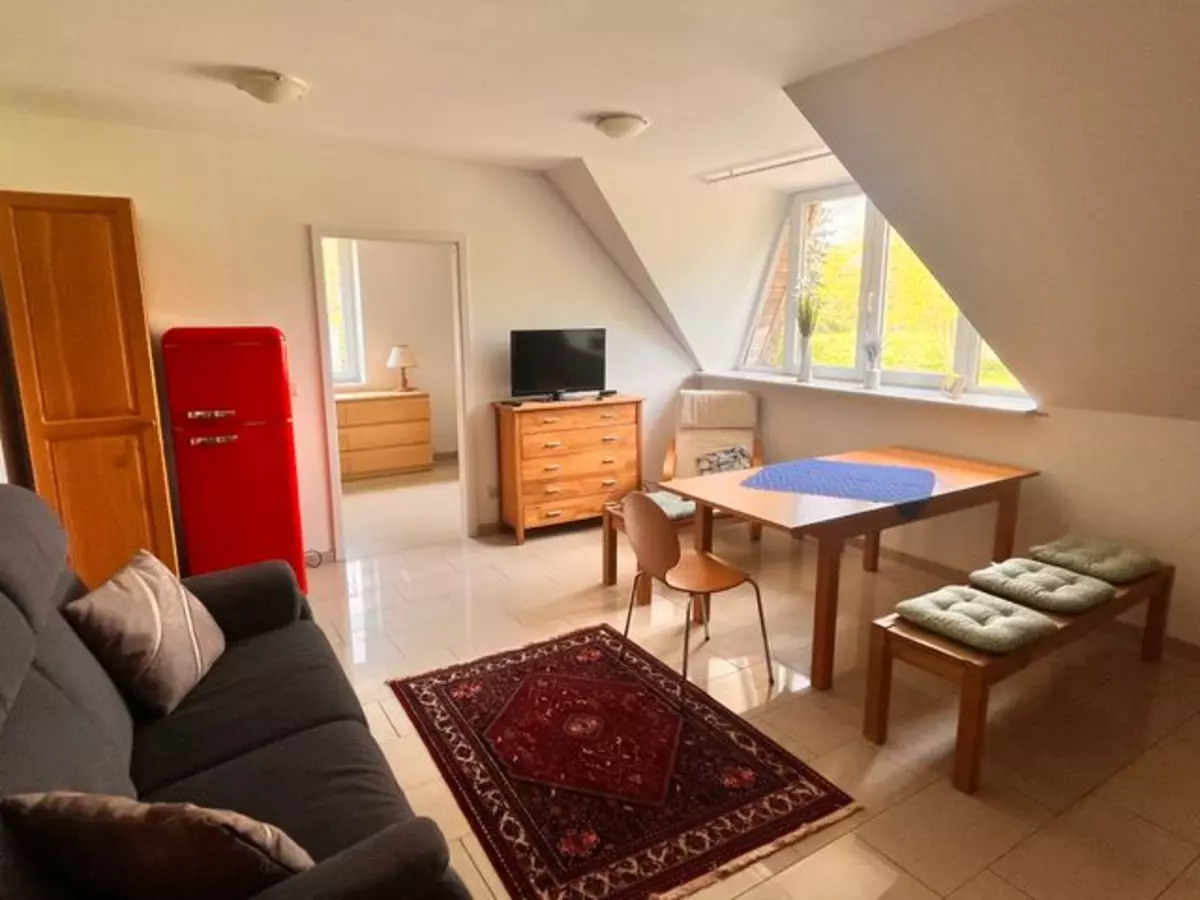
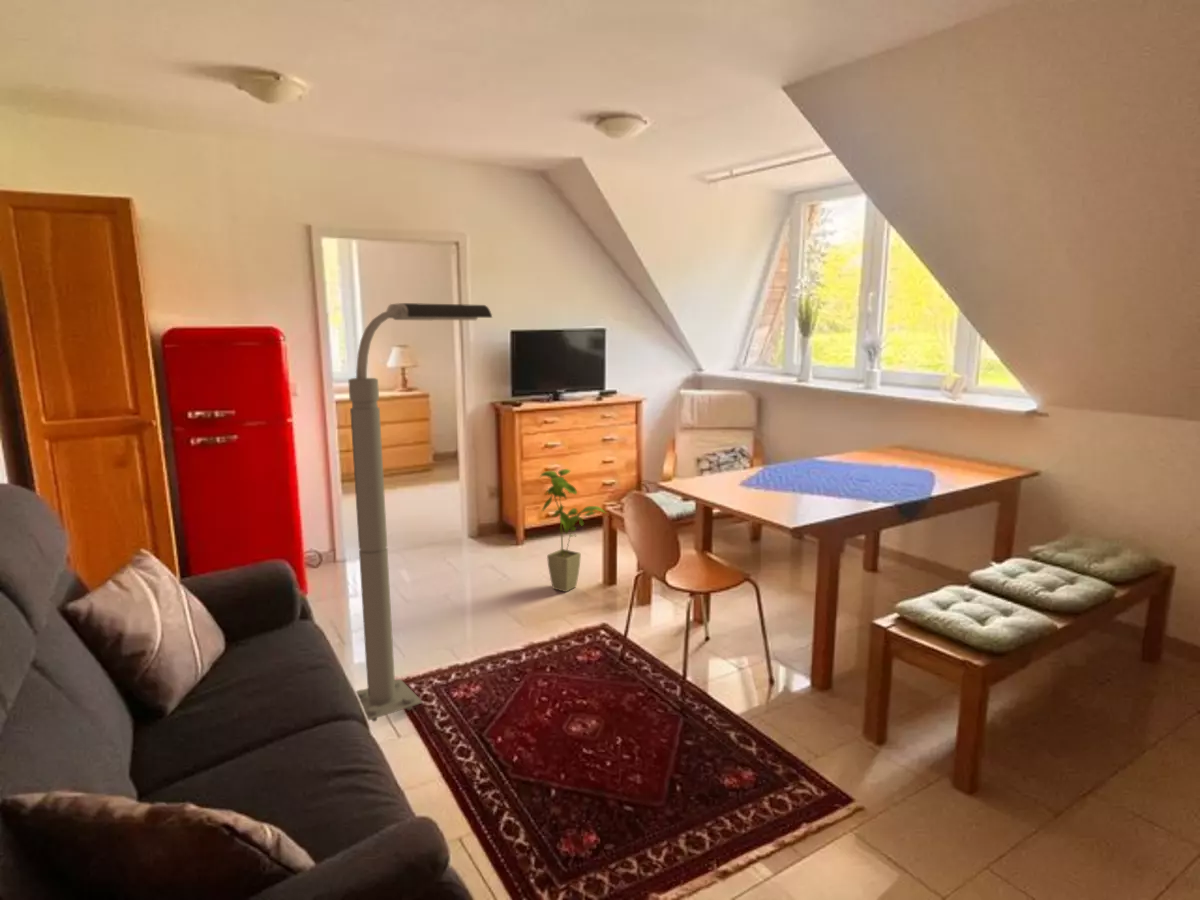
+ floor lamp [347,302,493,723]
+ house plant [539,468,607,593]
